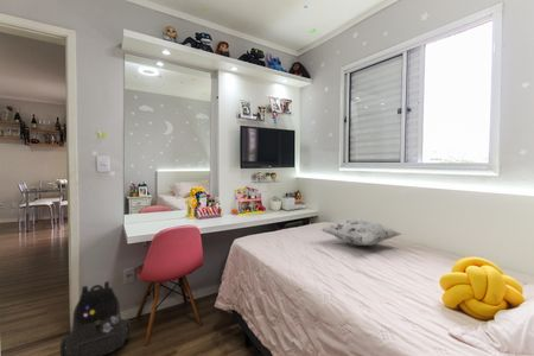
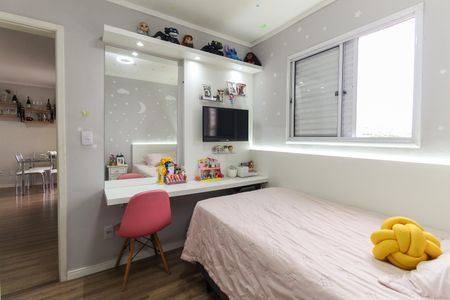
- backpack [59,280,132,356]
- decorative pillow [319,217,402,247]
